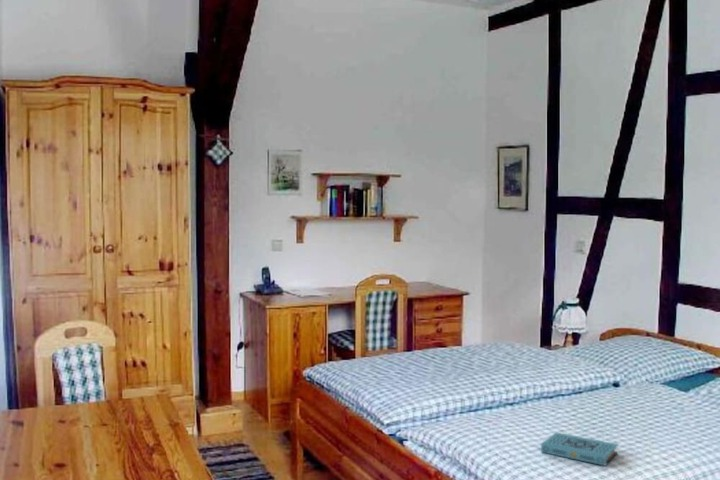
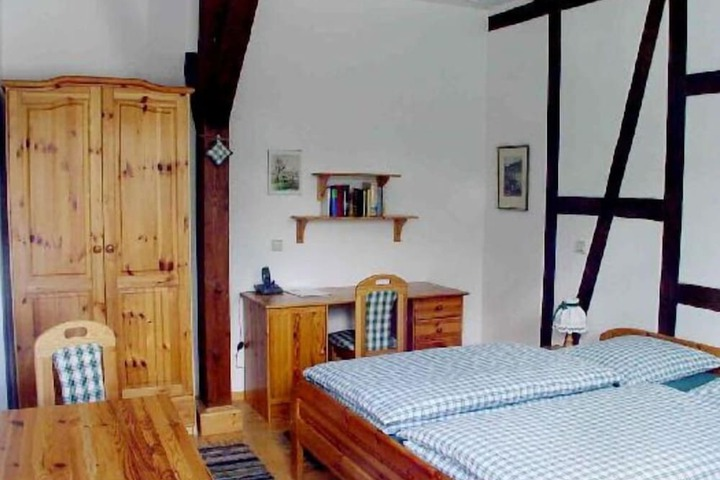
- book [540,431,619,467]
